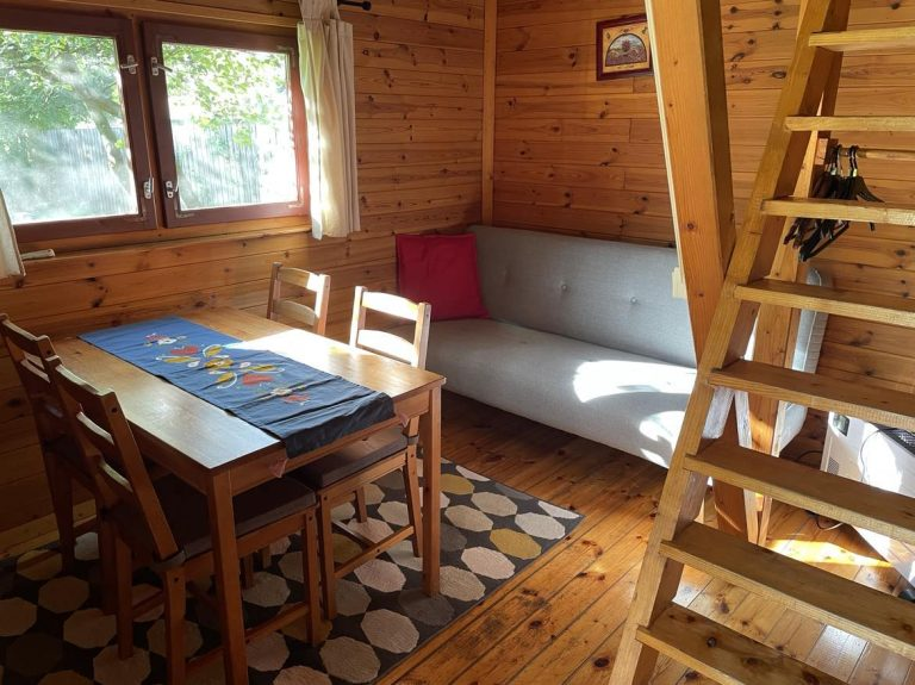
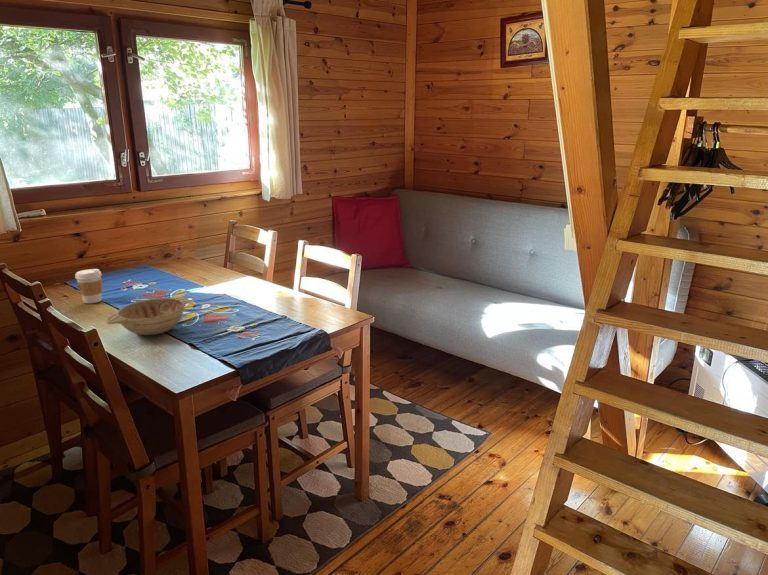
+ decorative bowl [105,297,190,336]
+ coffee cup [74,268,103,304]
